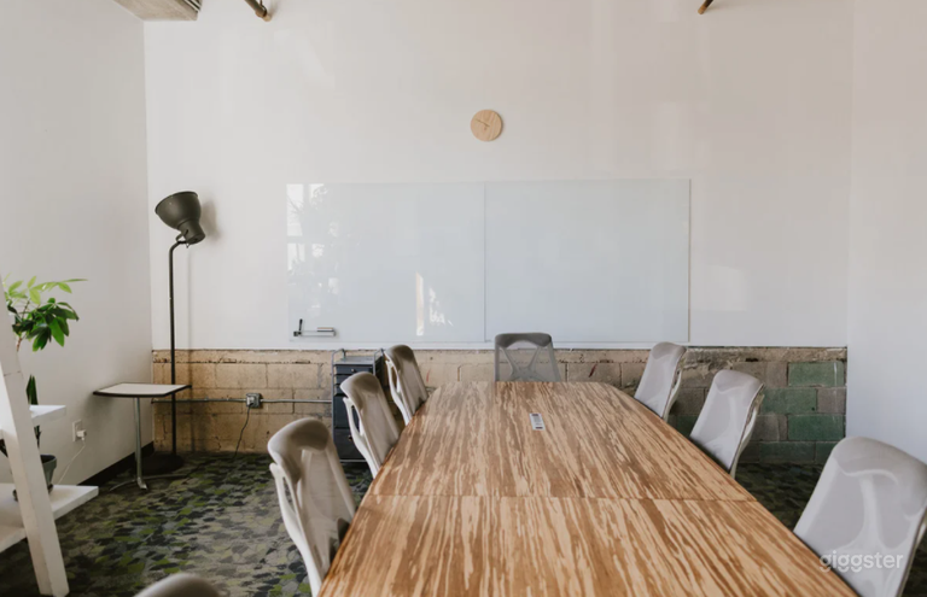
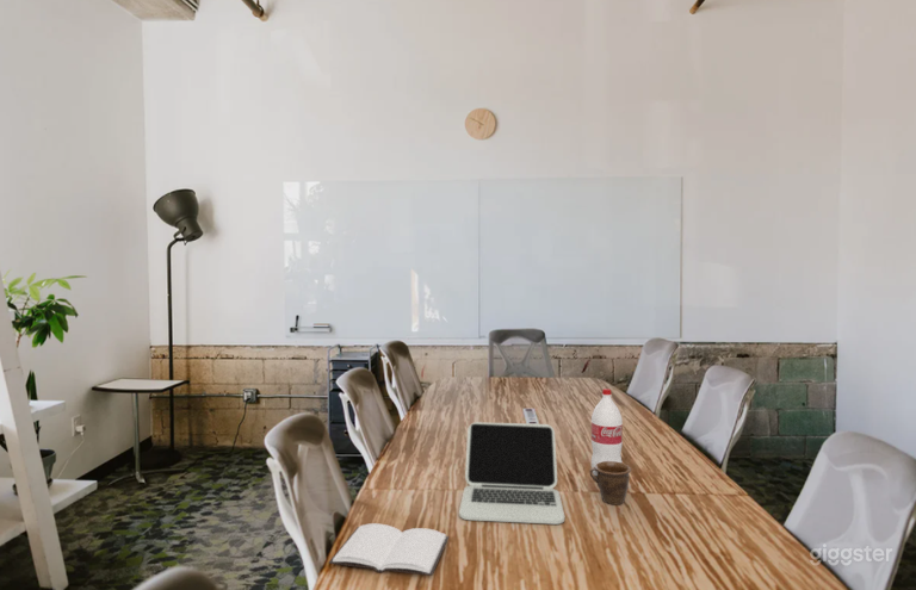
+ laptop [458,421,565,526]
+ bottle [590,387,624,477]
+ mug [589,461,632,505]
+ book [328,522,450,577]
